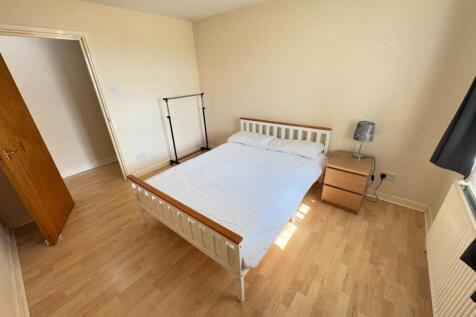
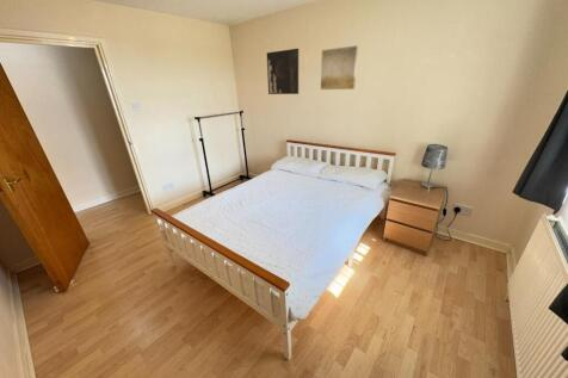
+ wall art [320,44,359,91]
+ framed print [266,48,300,95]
